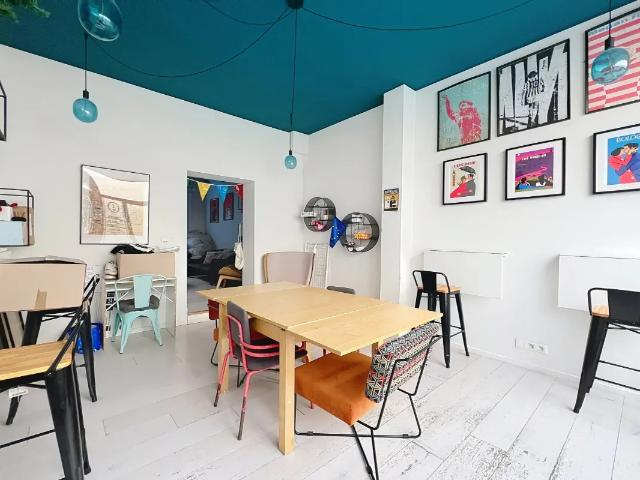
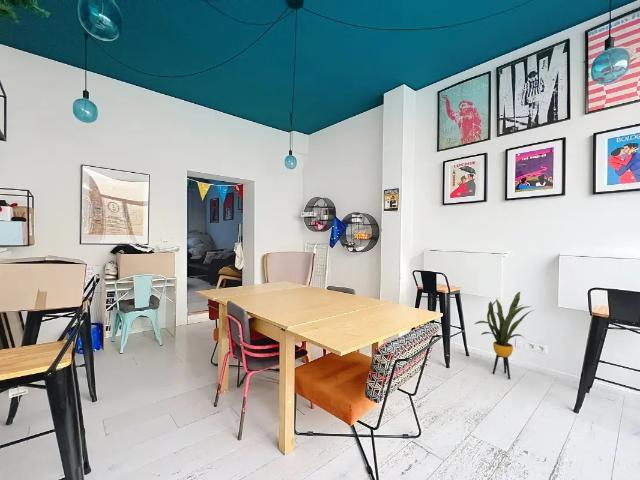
+ house plant [474,291,534,380]
